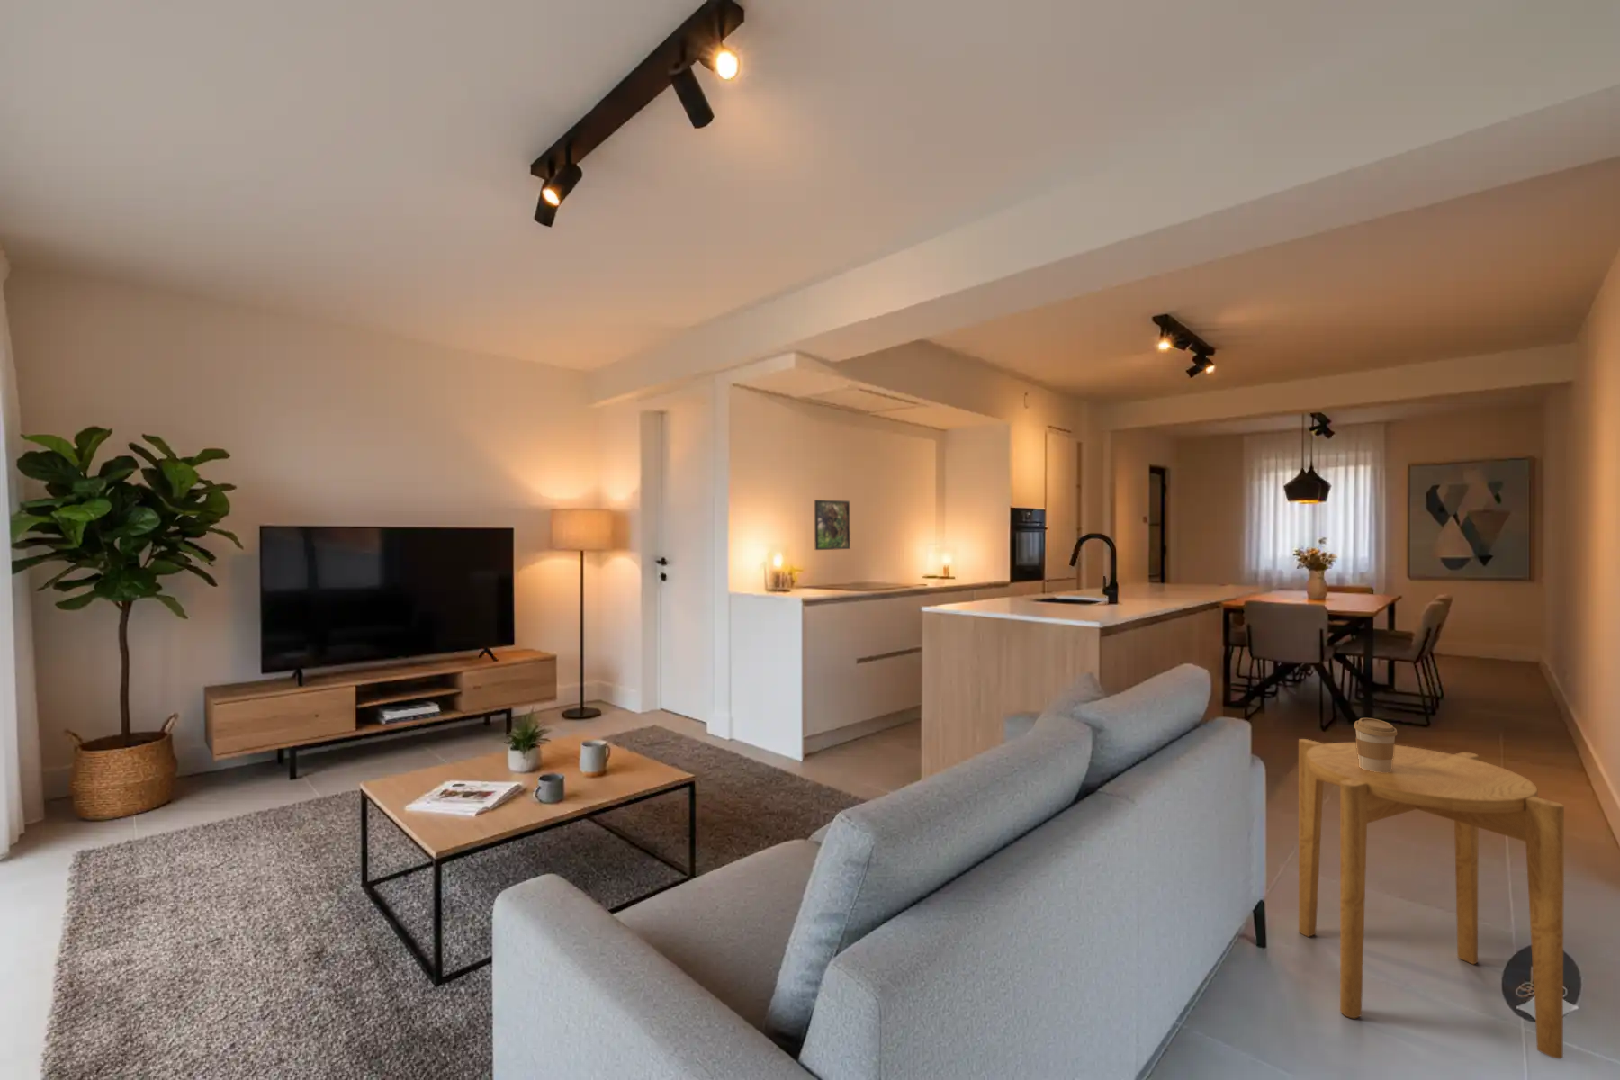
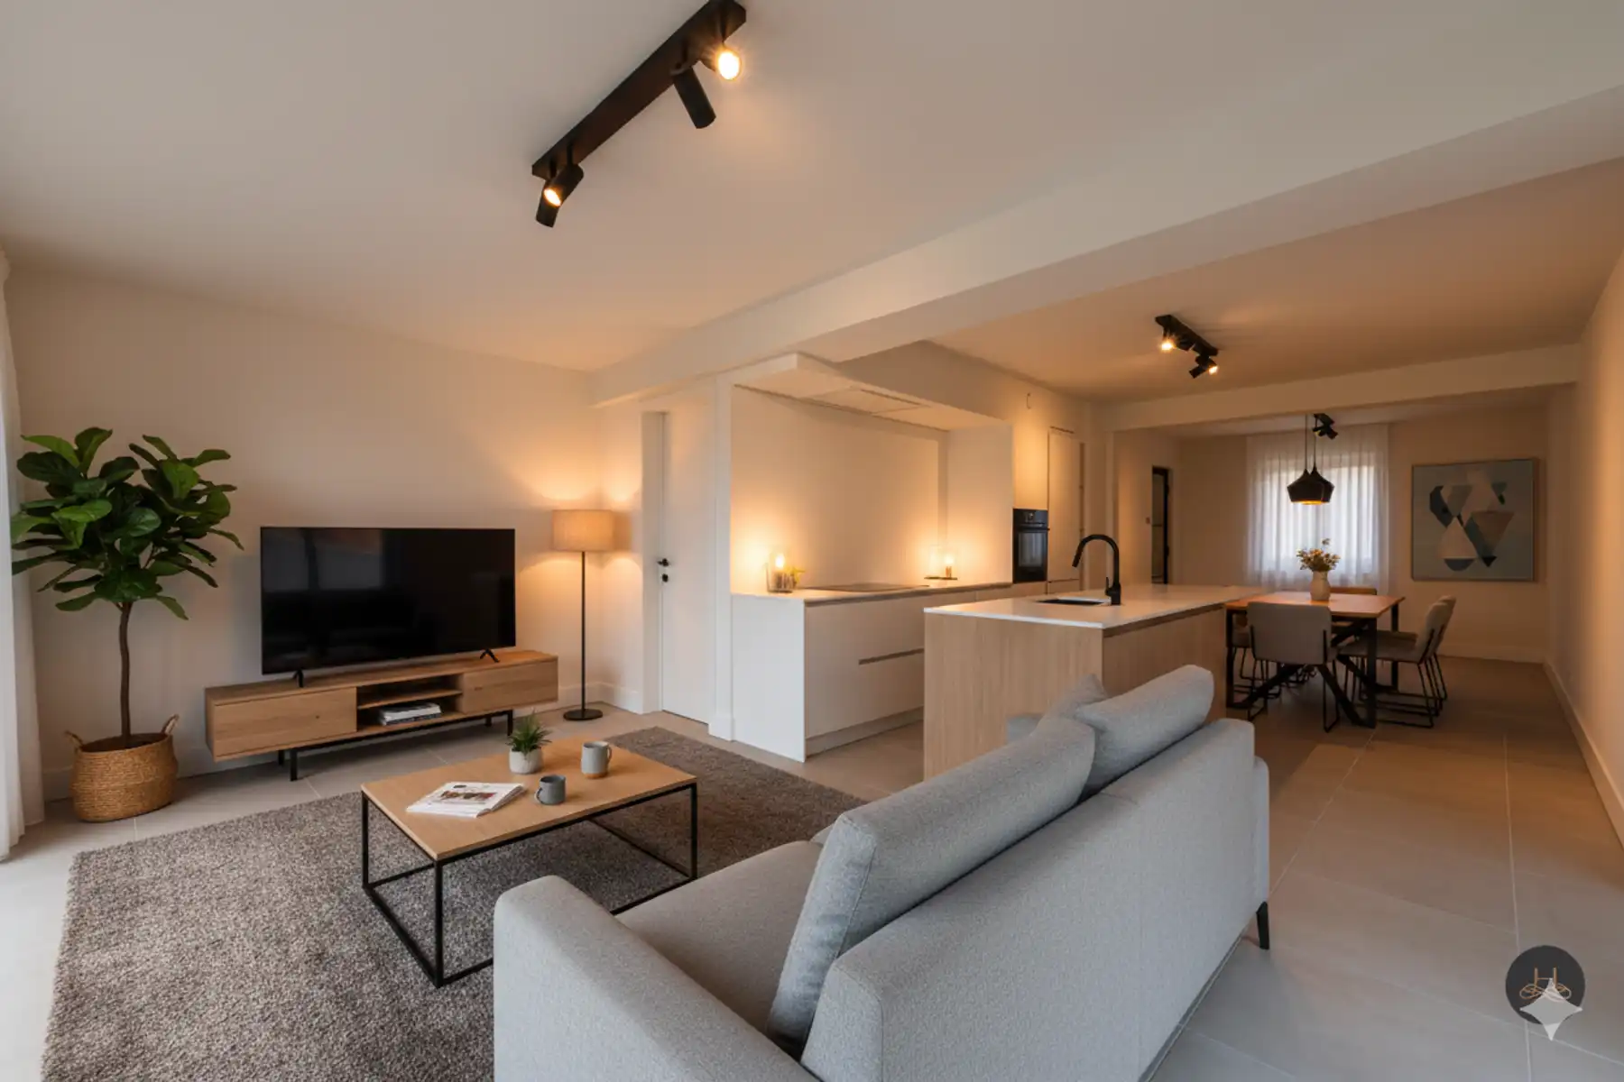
- side table [1298,738,1565,1060]
- coffee cup [1352,717,1398,773]
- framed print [814,499,851,551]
